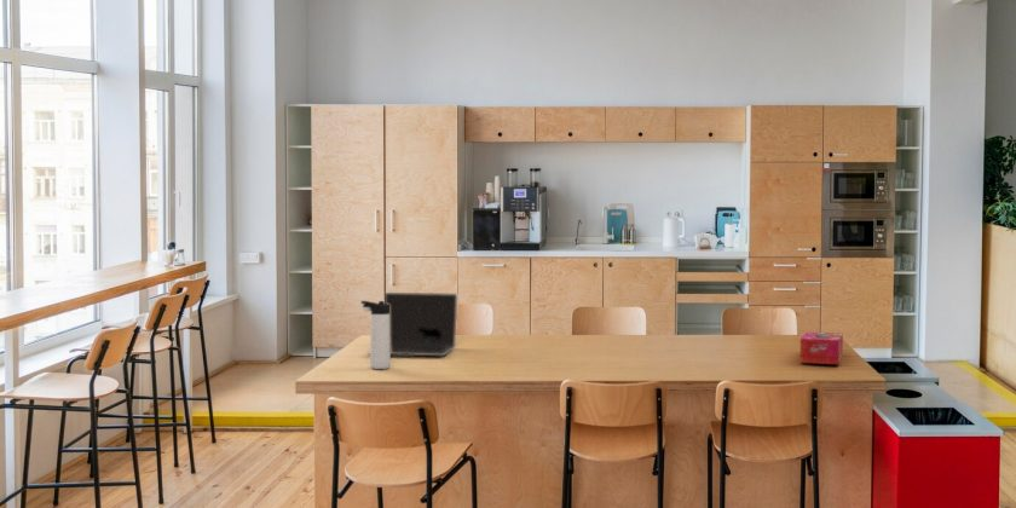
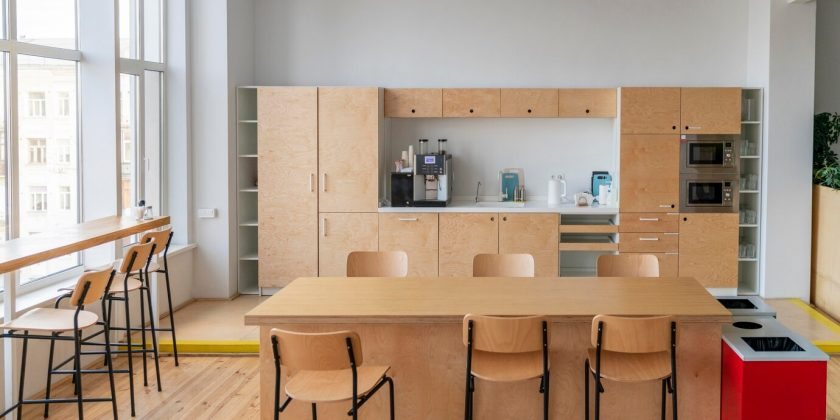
- tissue box [799,330,844,365]
- laptop [365,291,458,357]
- thermos bottle [359,300,392,370]
